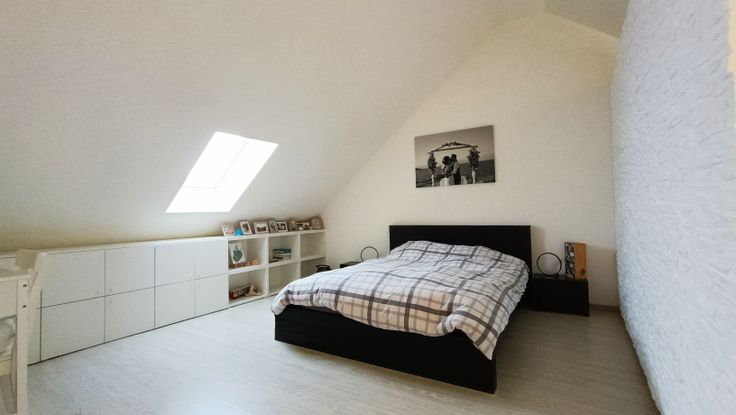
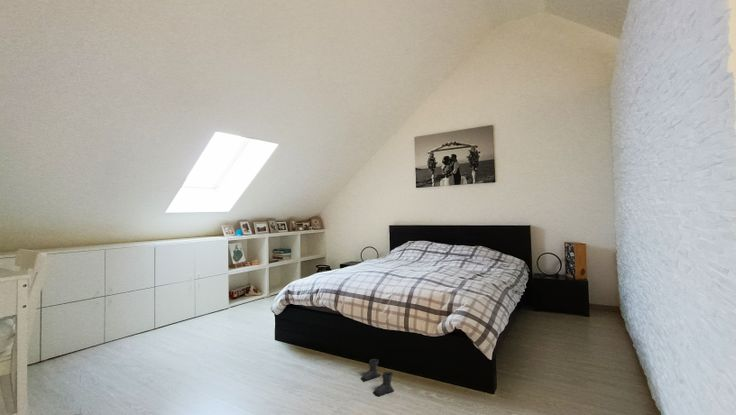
+ boots [361,358,395,397]
